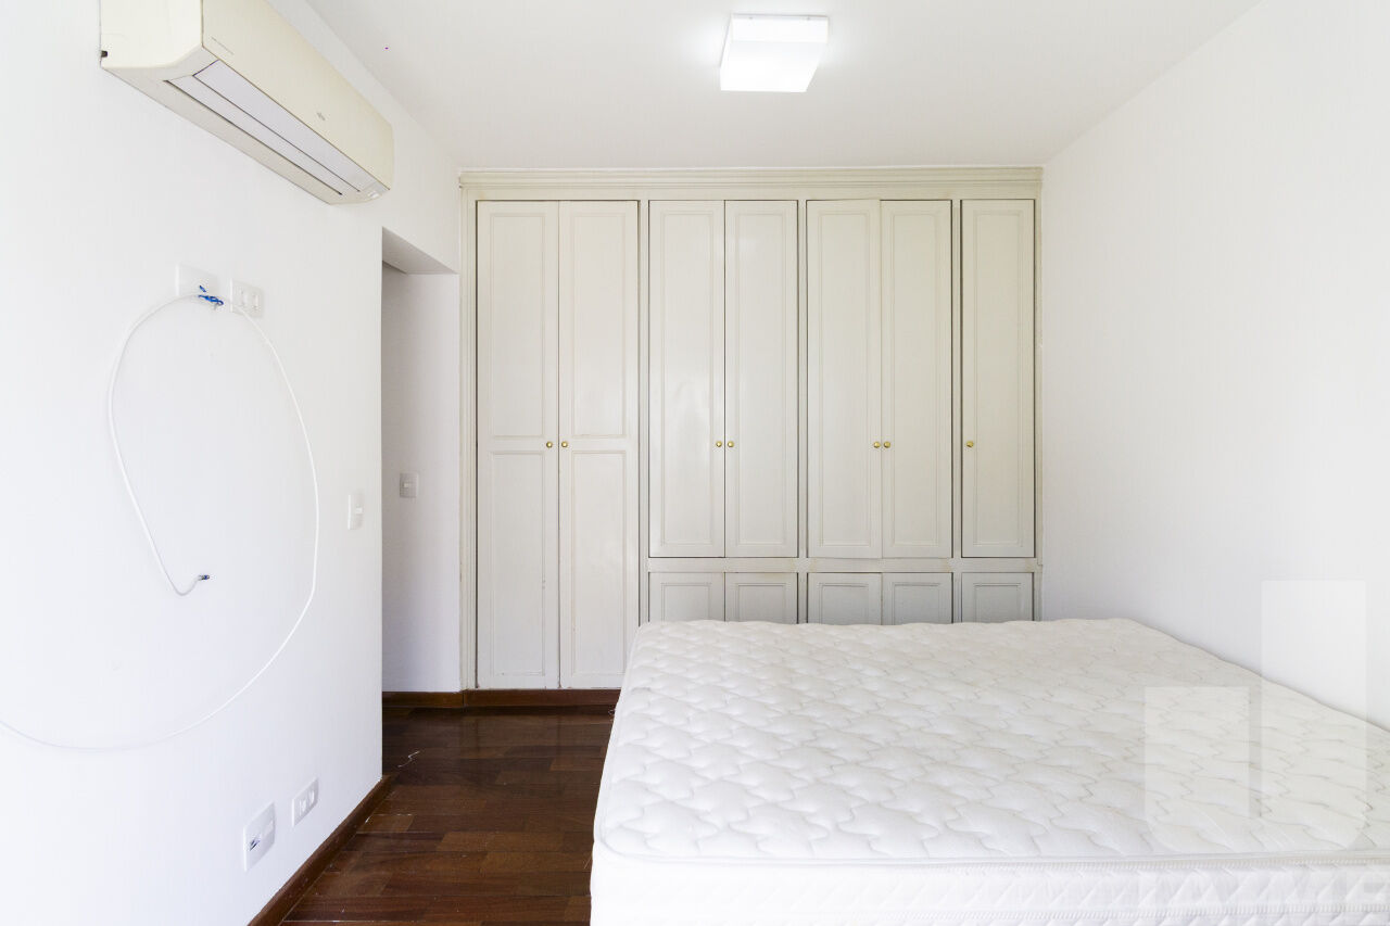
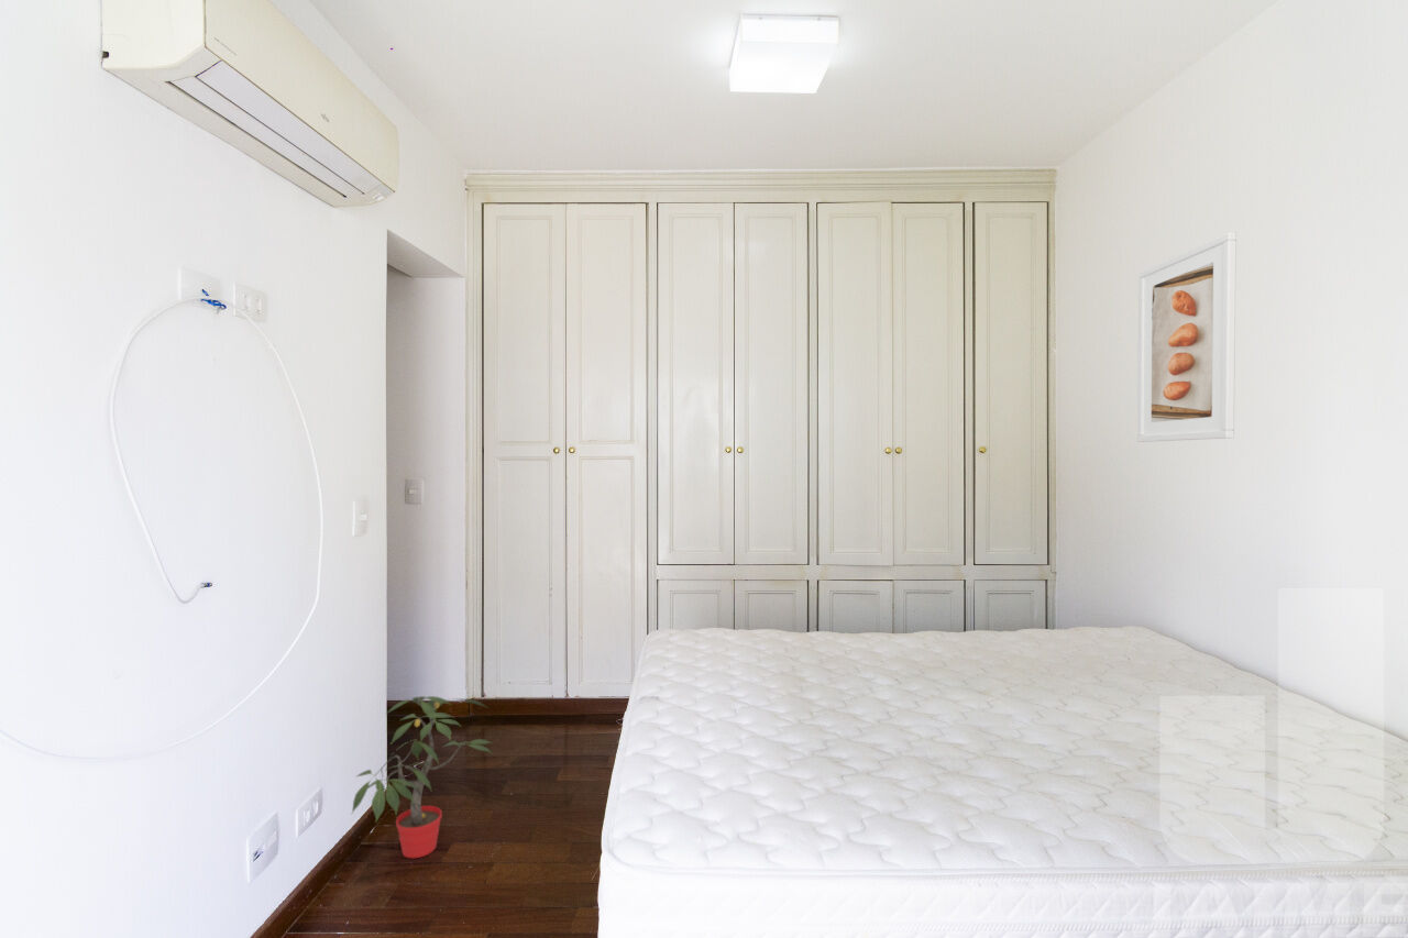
+ potted plant [350,695,494,859]
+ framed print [1136,231,1238,443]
